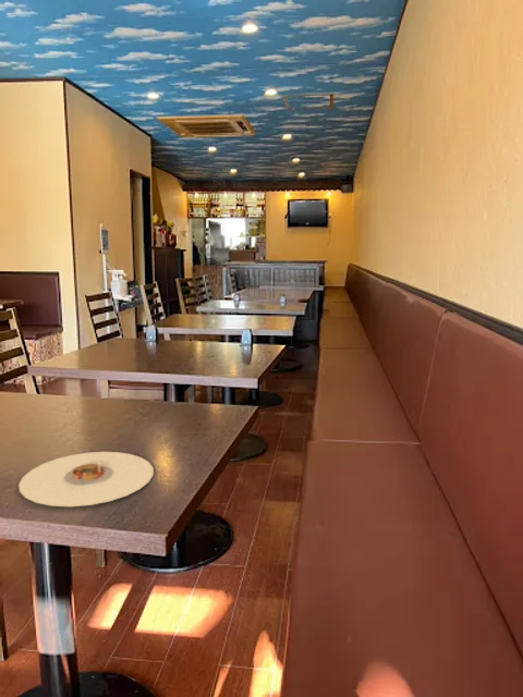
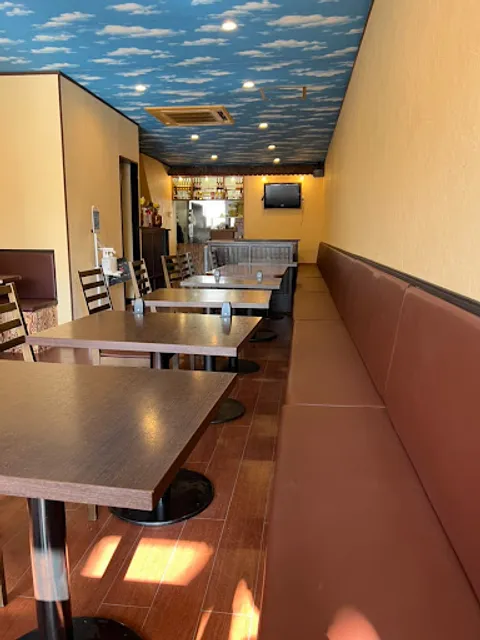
- plate [17,451,155,508]
